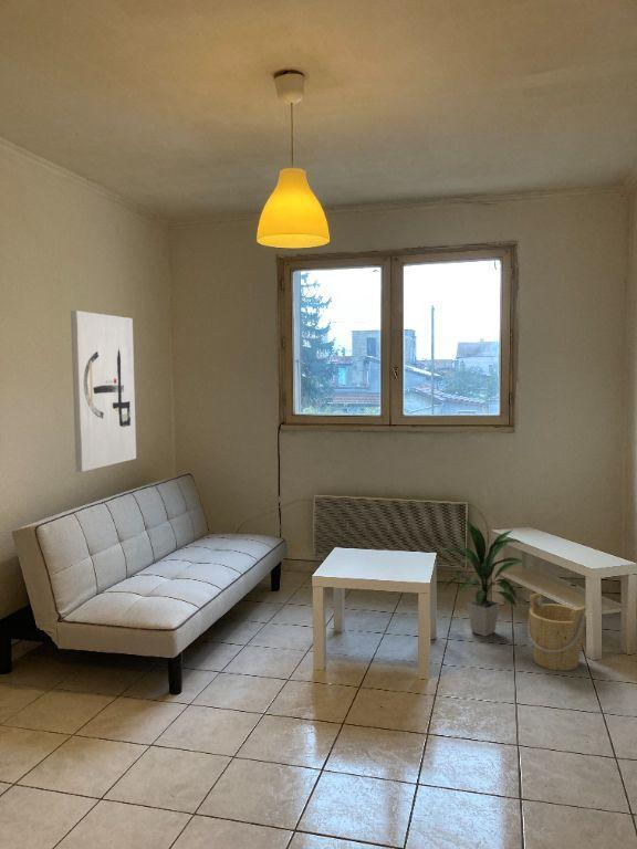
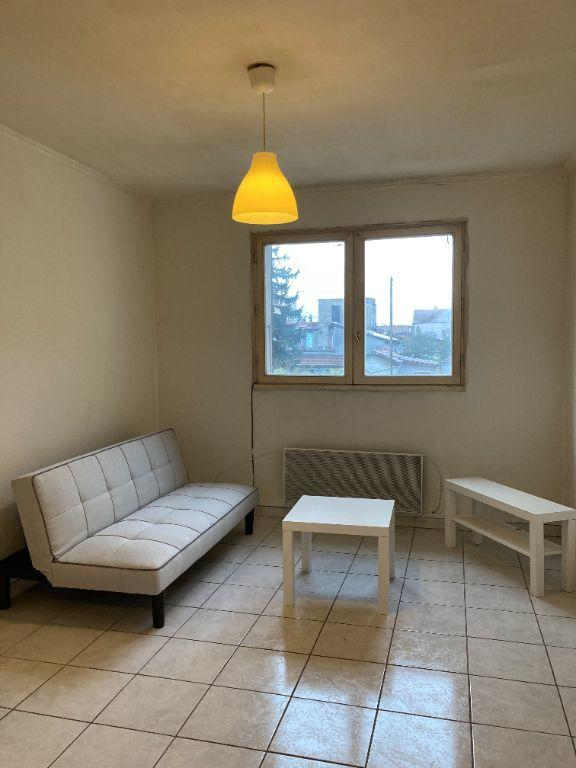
- indoor plant [440,518,528,637]
- wall art [70,310,137,473]
- bucket [526,591,587,672]
